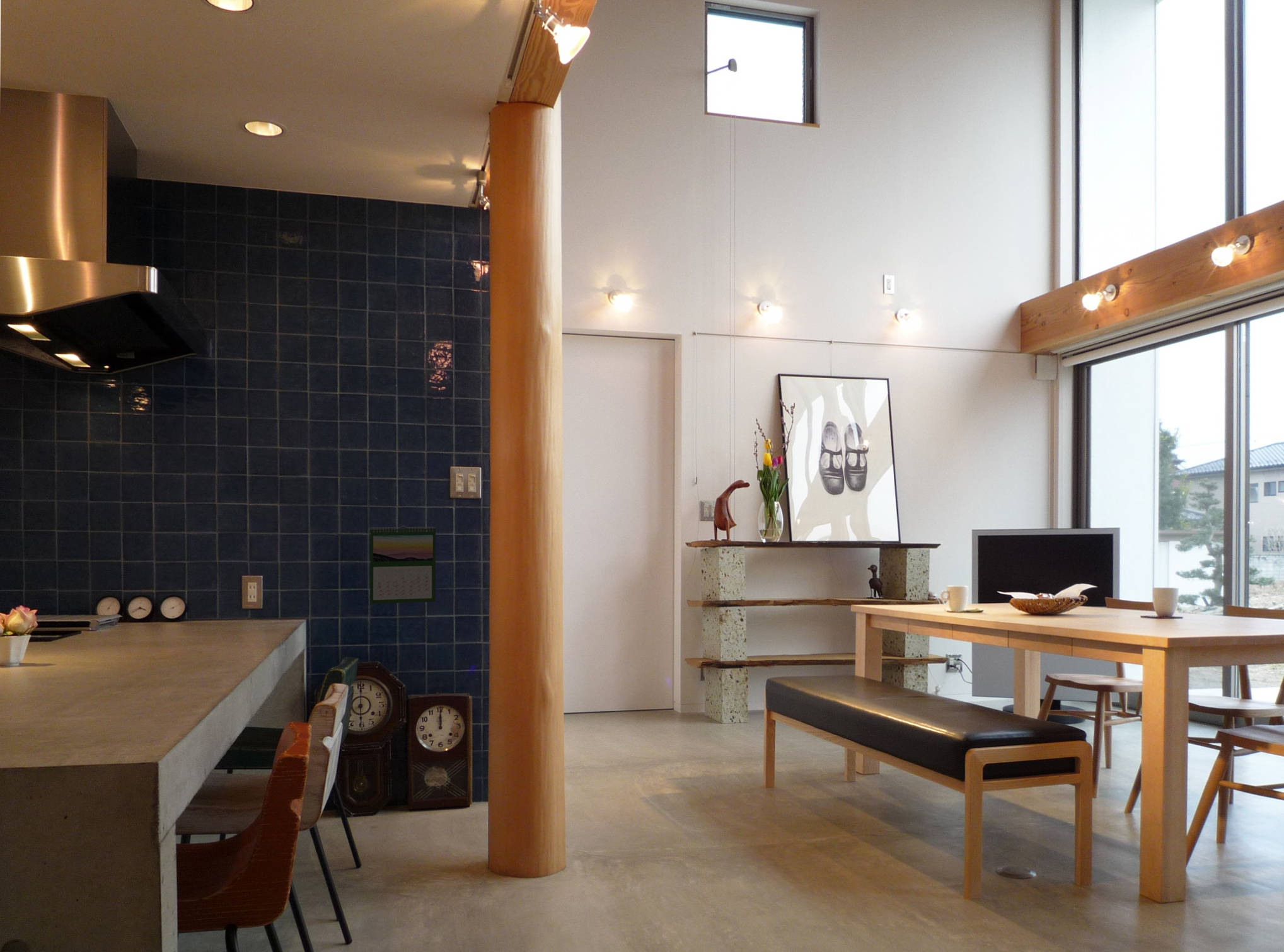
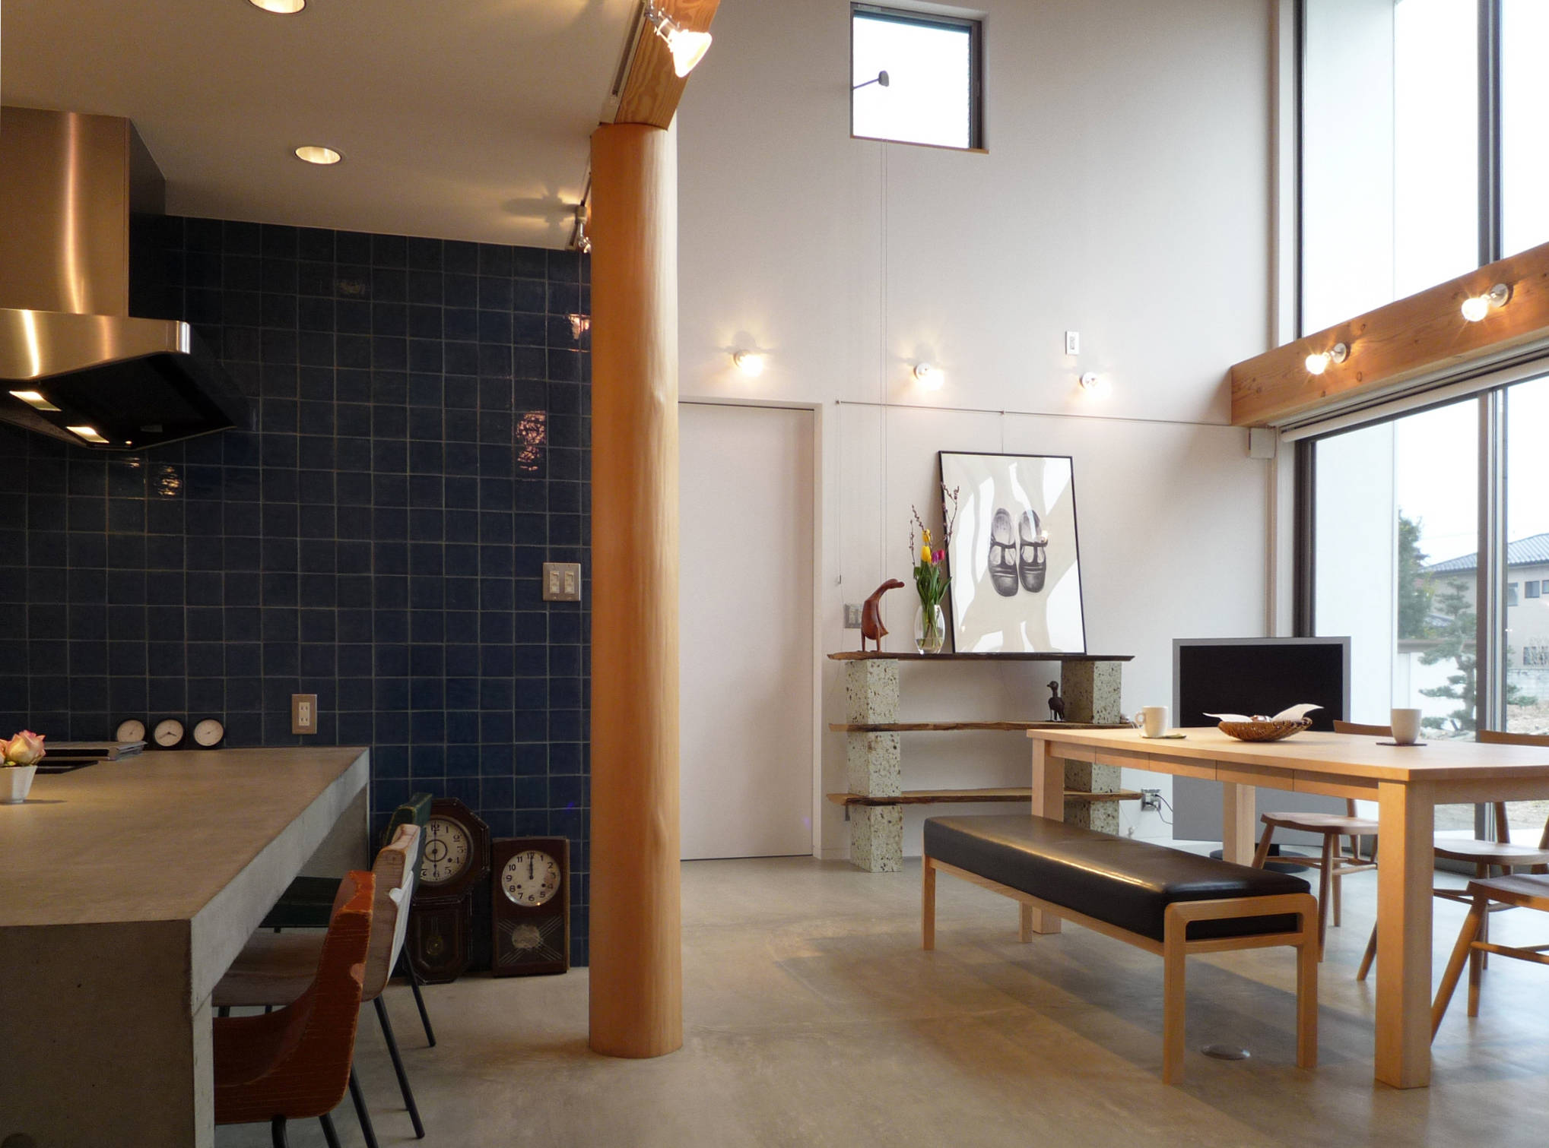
- calendar [370,525,436,604]
